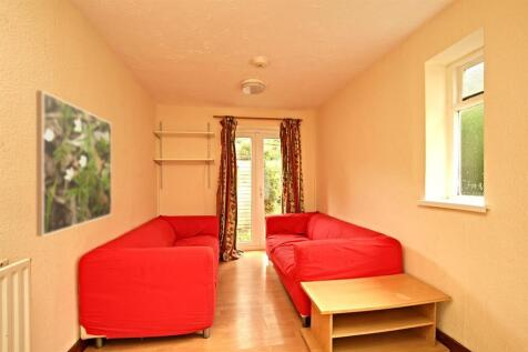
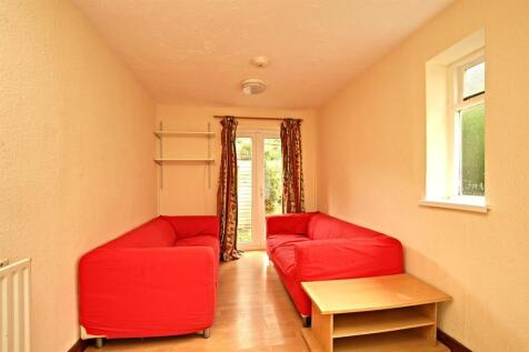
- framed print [35,90,113,238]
